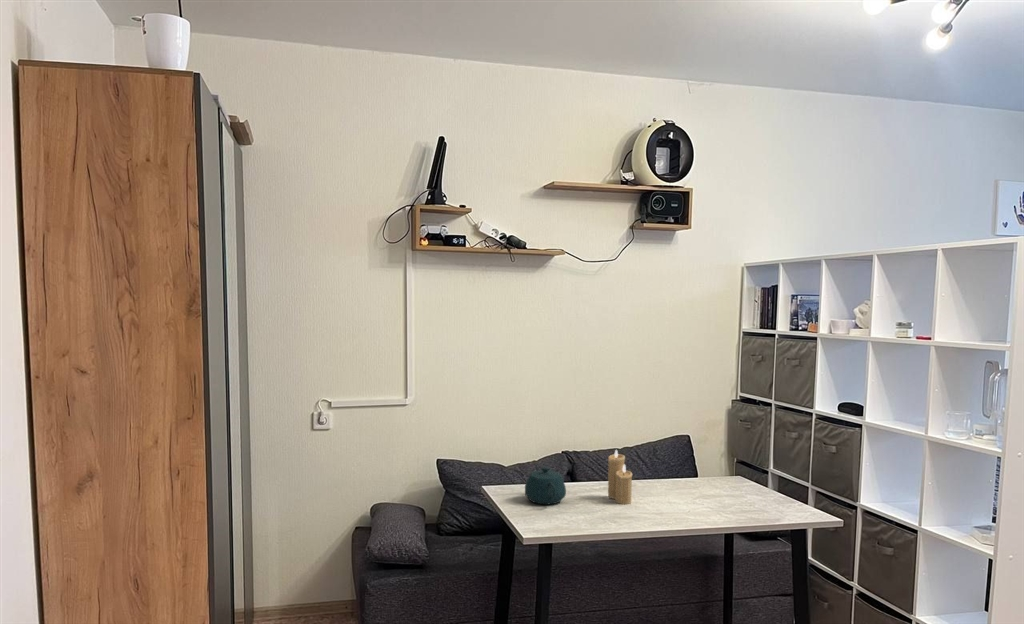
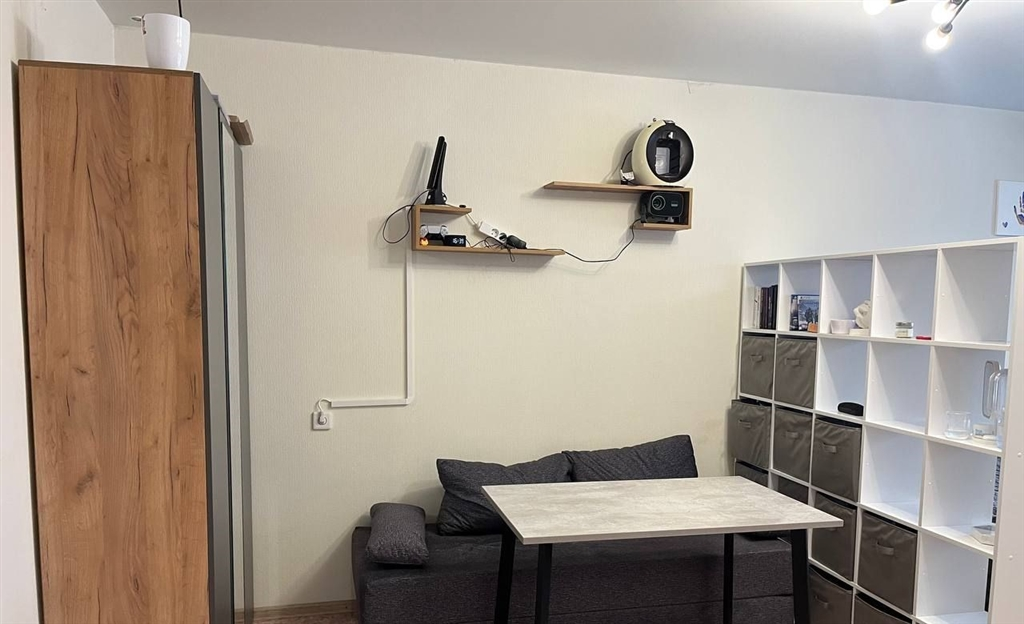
- teapot [524,464,567,505]
- candle [607,449,633,505]
